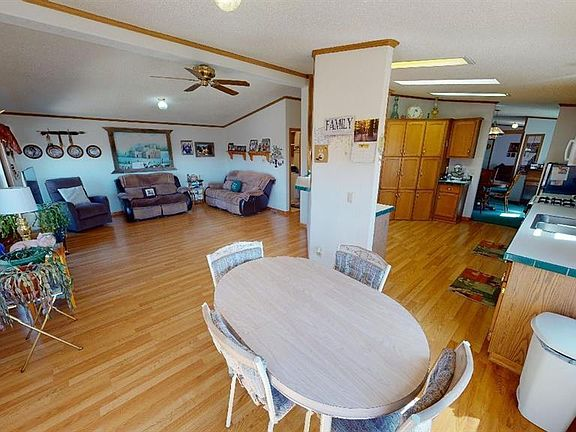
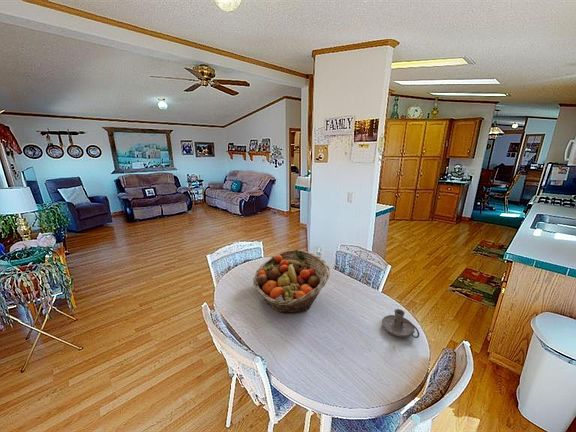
+ fruit basket [252,249,331,315]
+ candle holder [381,308,420,339]
